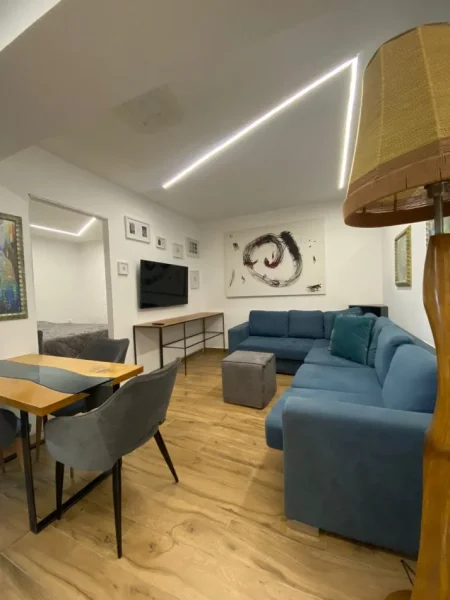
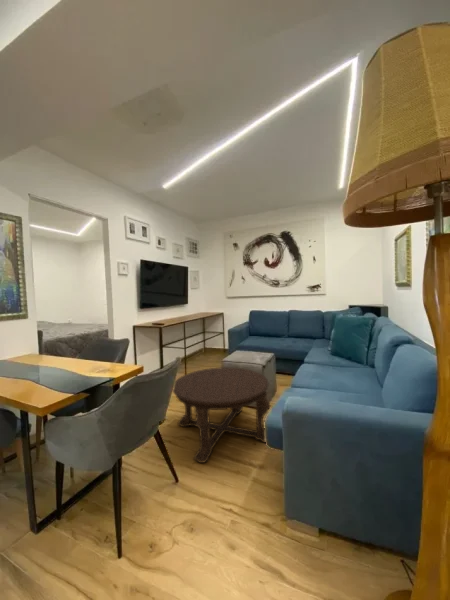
+ coffee table [172,366,272,464]
